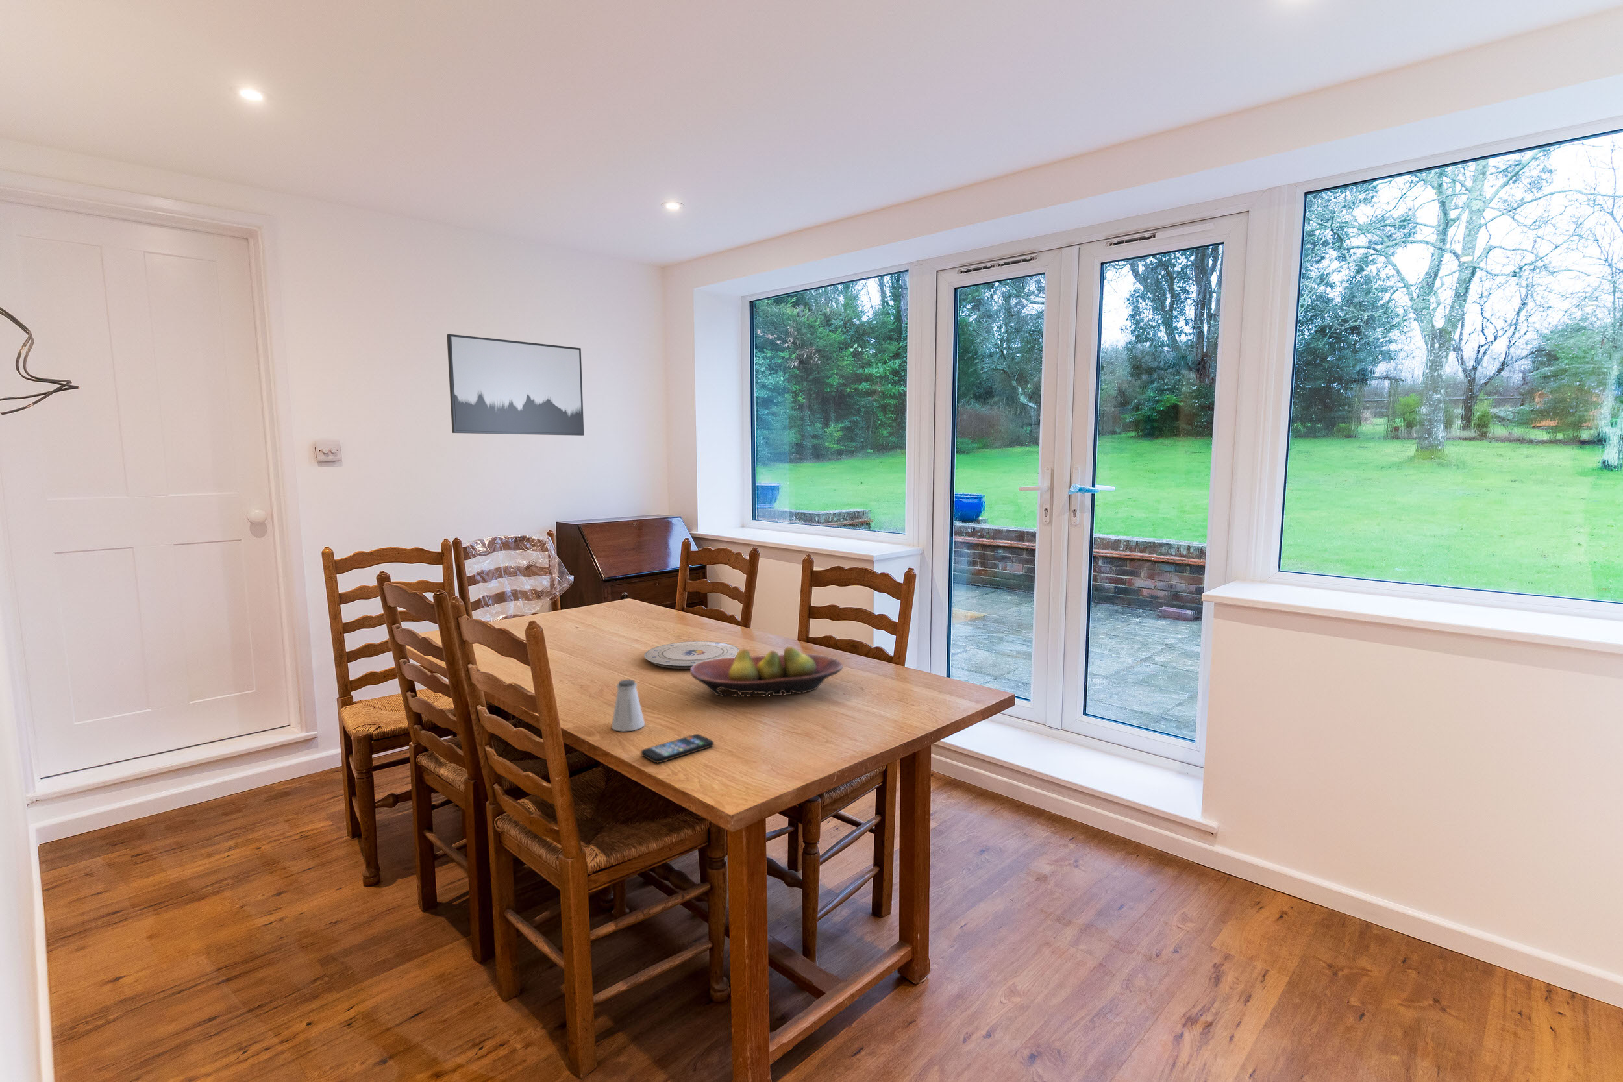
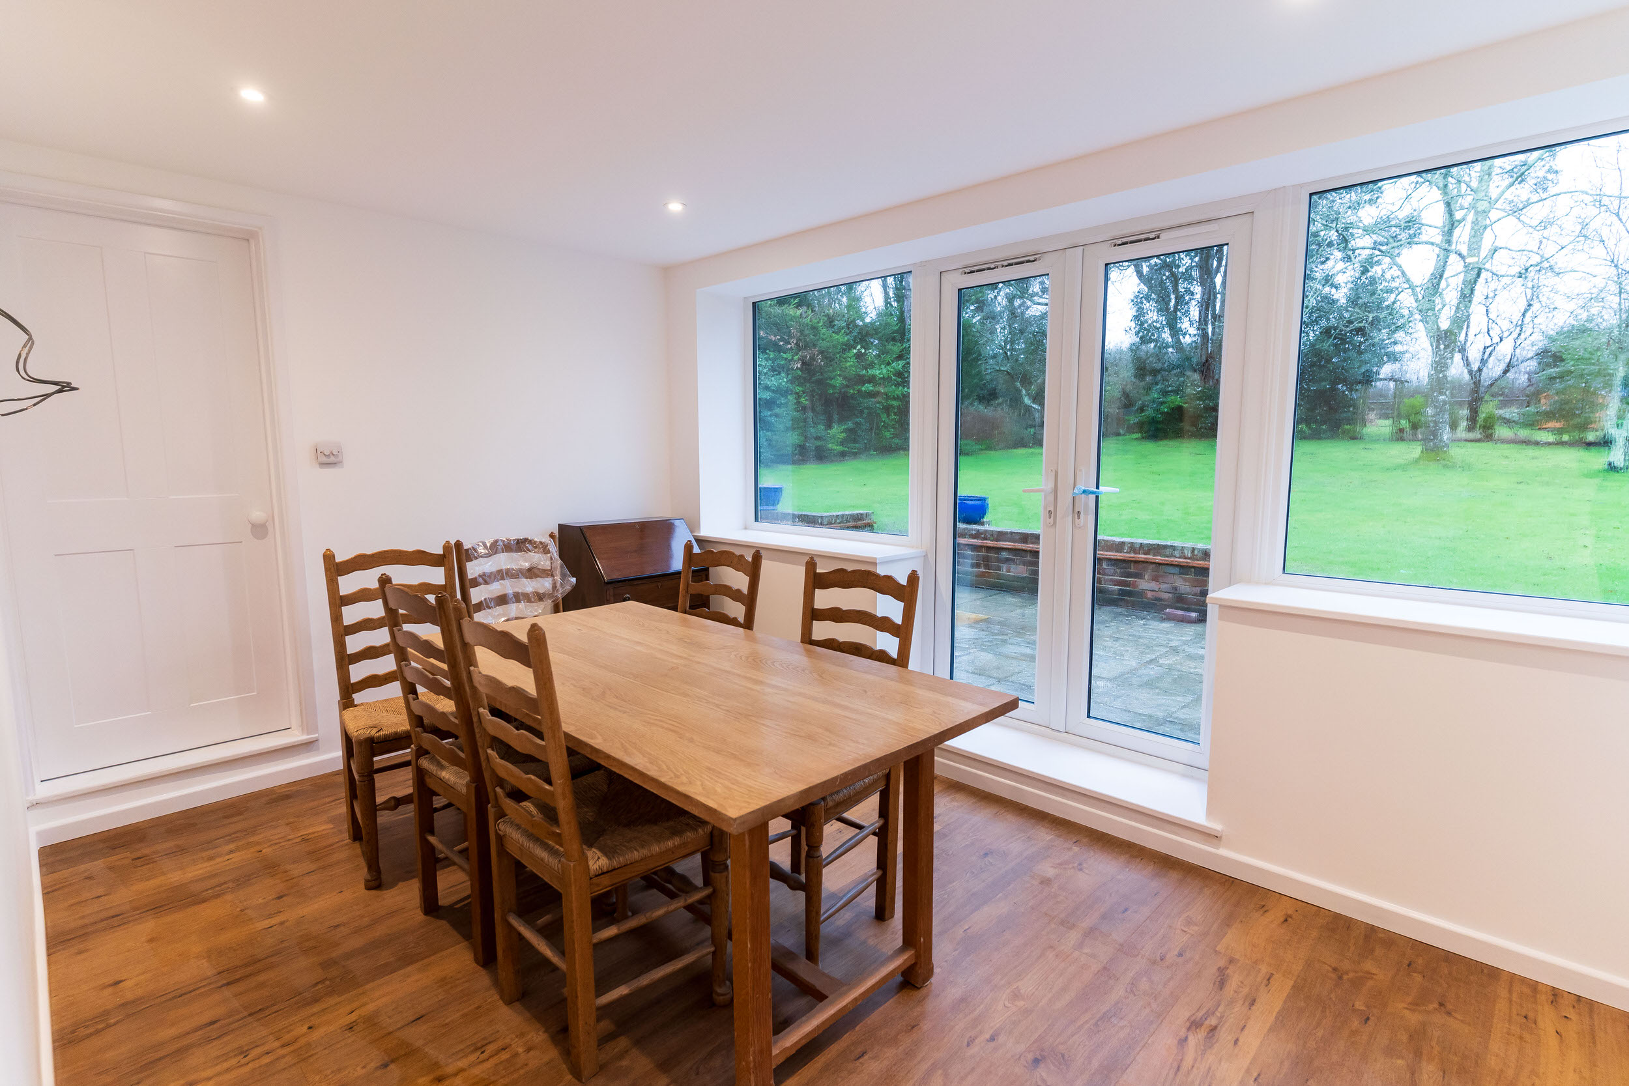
- fruit bowl [690,646,844,698]
- smartphone [641,733,714,763]
- plate [644,641,740,669]
- wall art [446,333,584,436]
- saltshaker [611,679,645,732]
